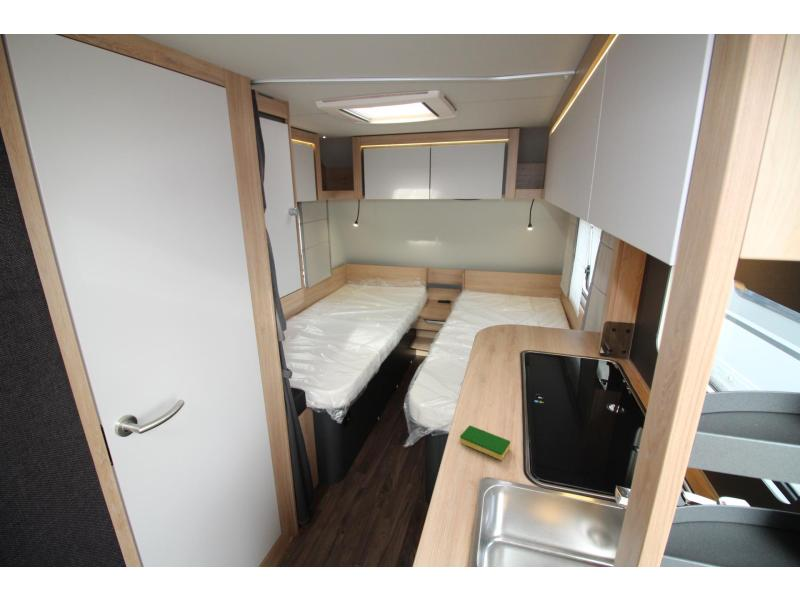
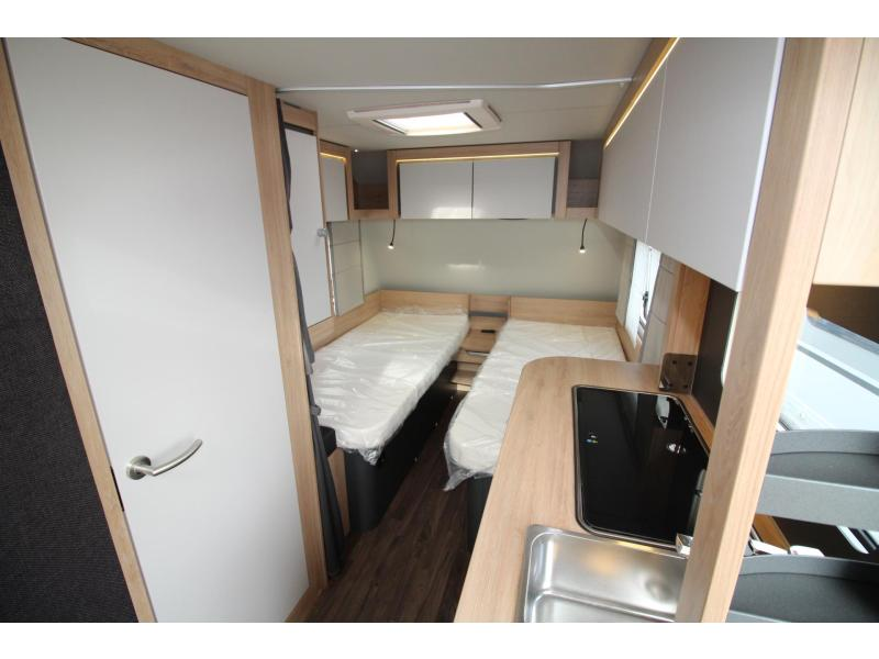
- dish sponge [459,425,511,461]
